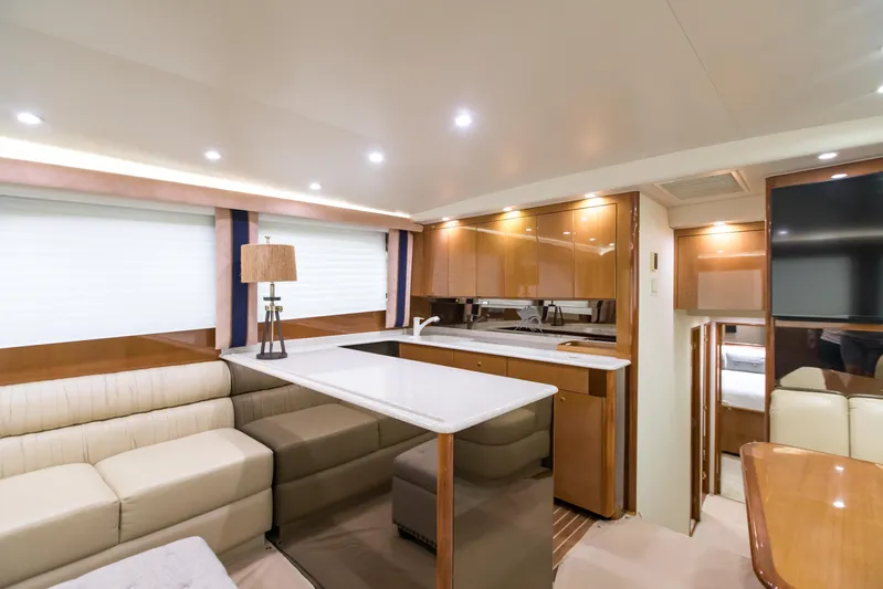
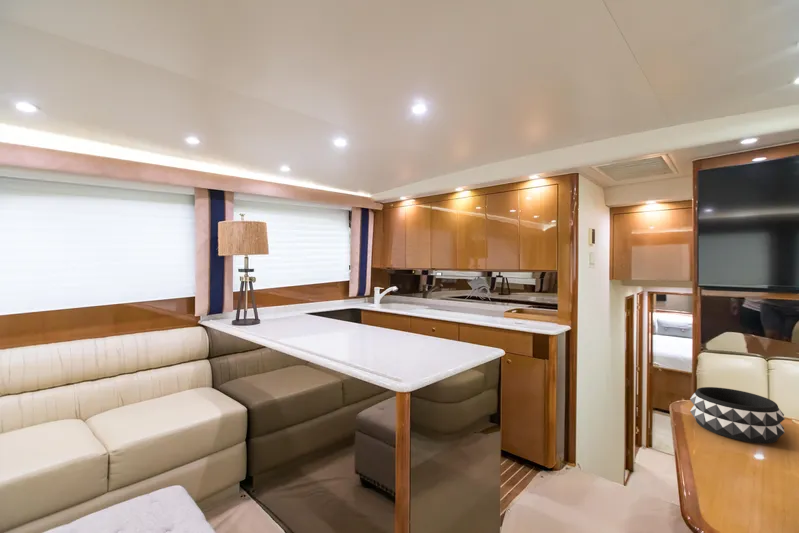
+ decorative bowl [689,386,786,444]
